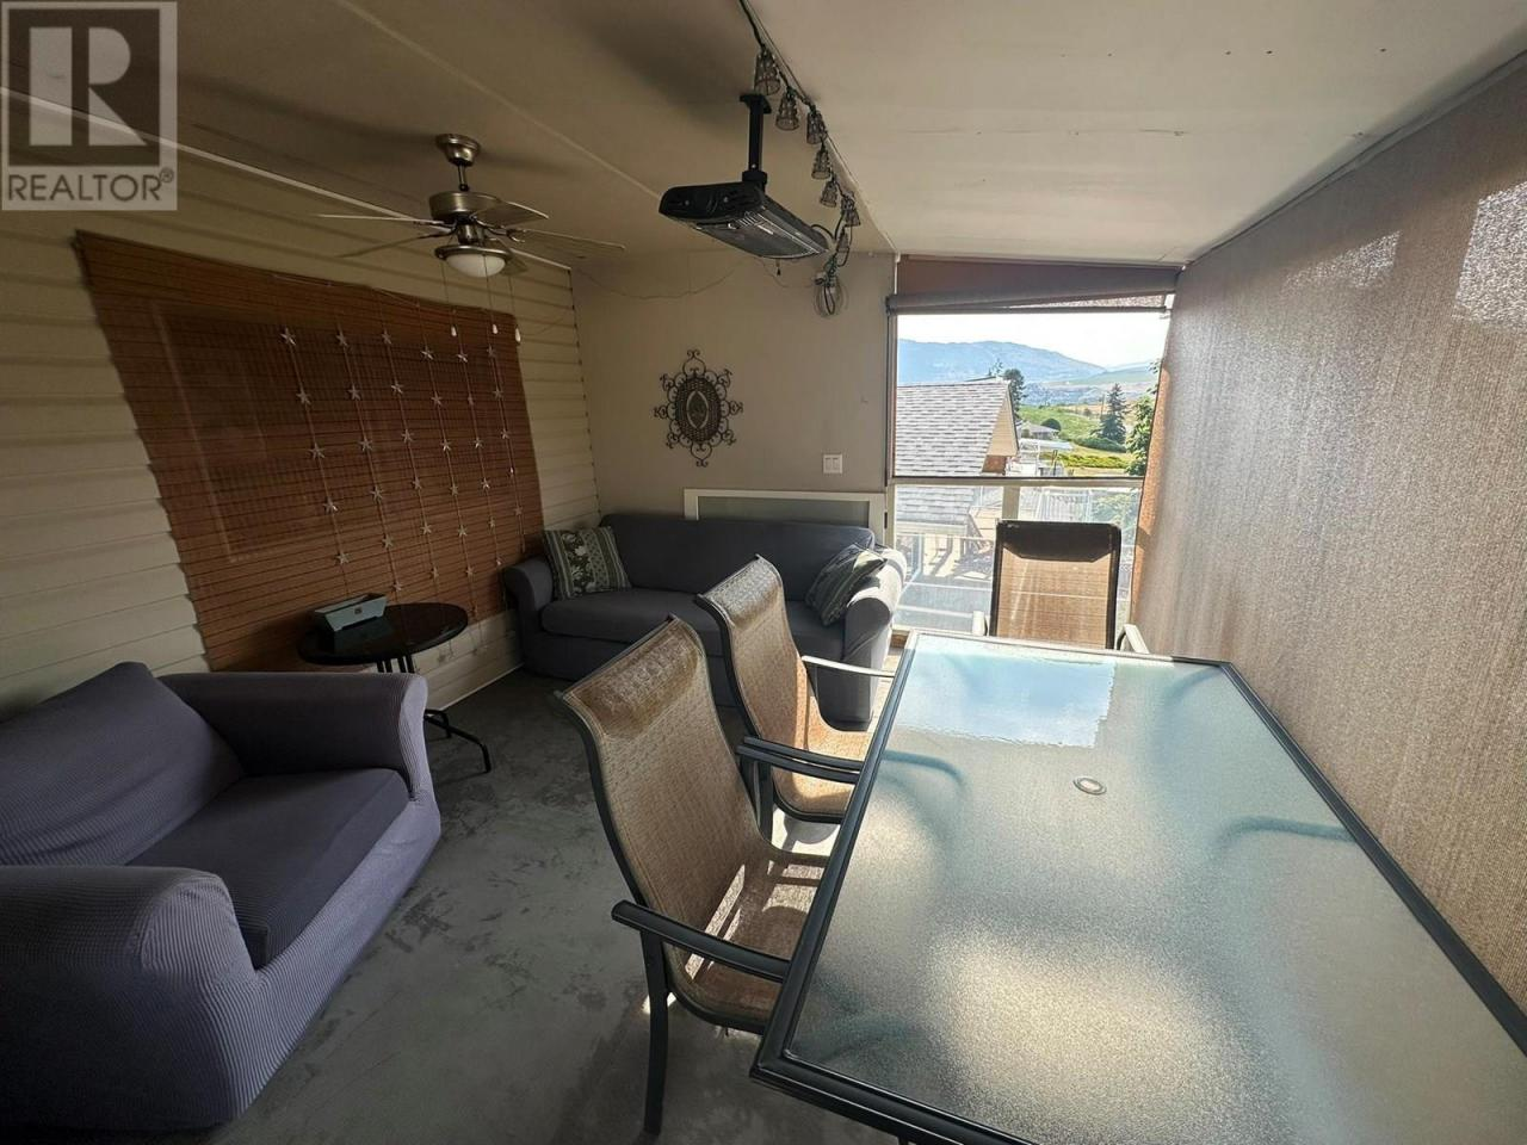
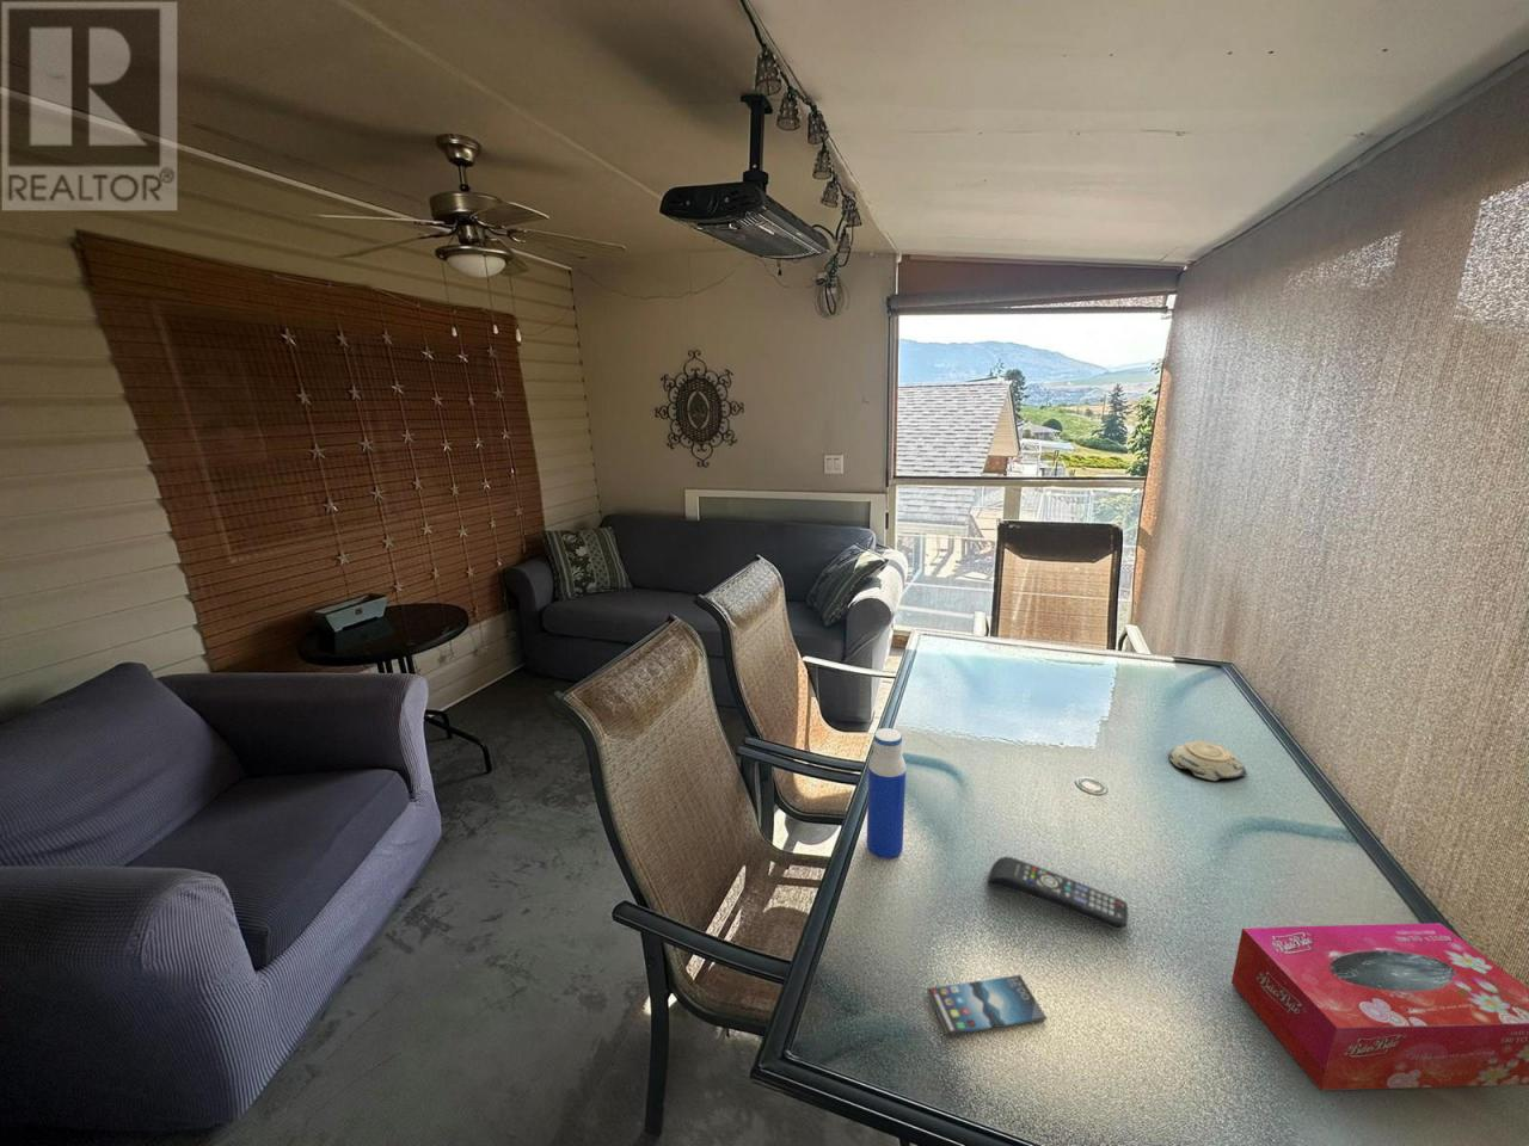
+ decorative bowl [1167,740,1247,782]
+ tissue box [1230,922,1529,1091]
+ remote control [986,856,1129,931]
+ smartphone [926,974,1049,1036]
+ water bottle [866,727,907,860]
